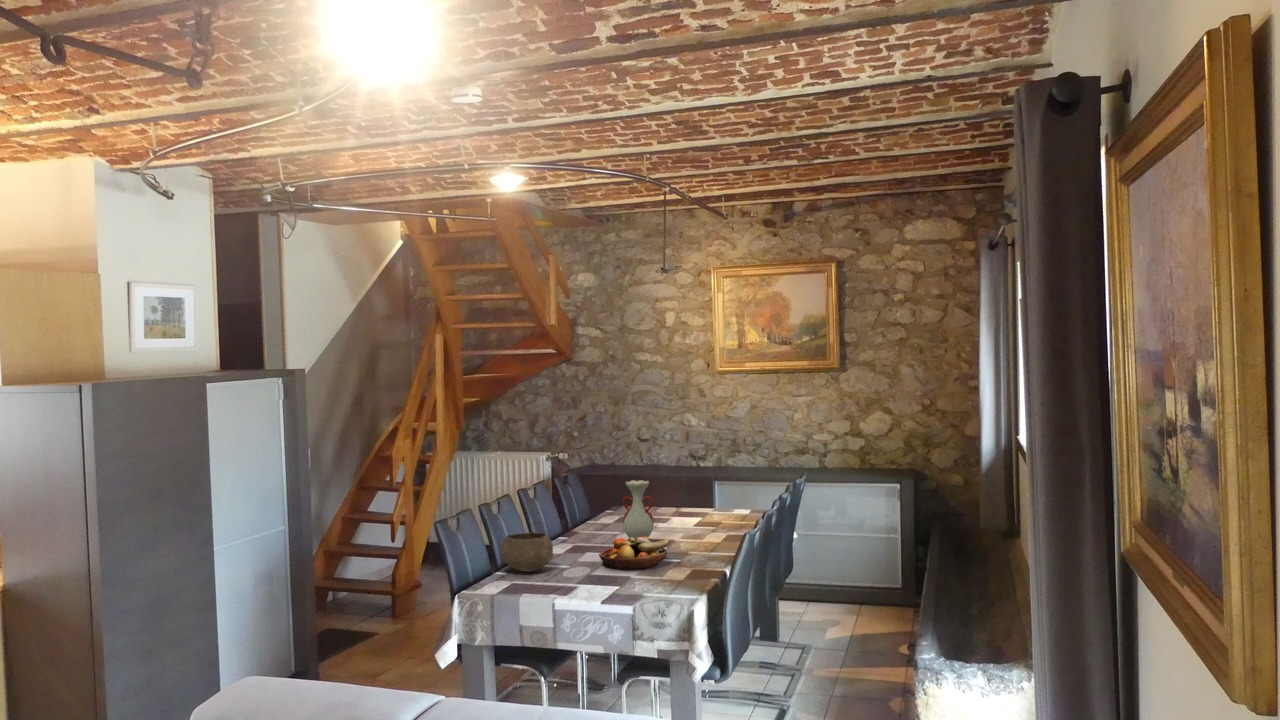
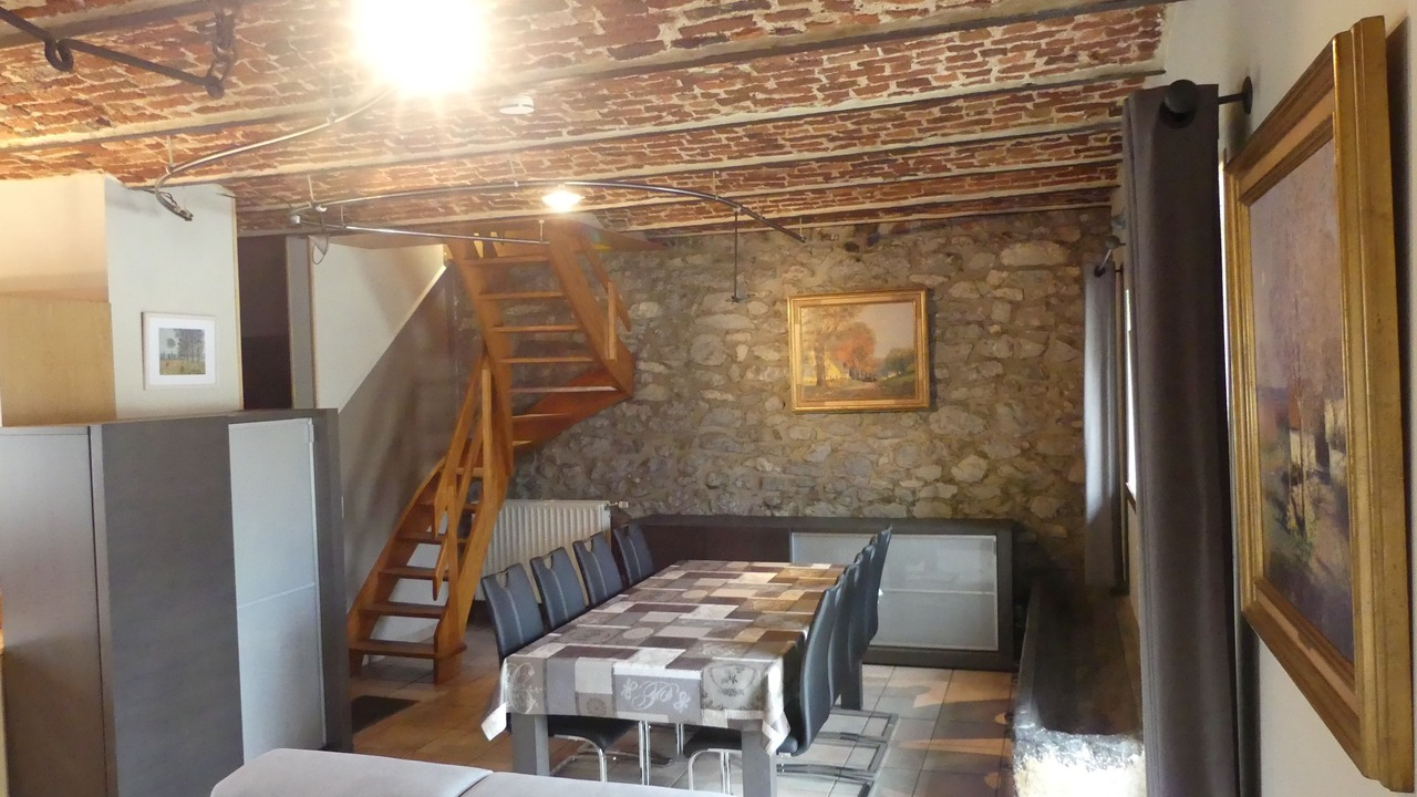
- fruit bowl [598,536,672,571]
- bowl [500,531,554,573]
- vase [622,479,655,540]
